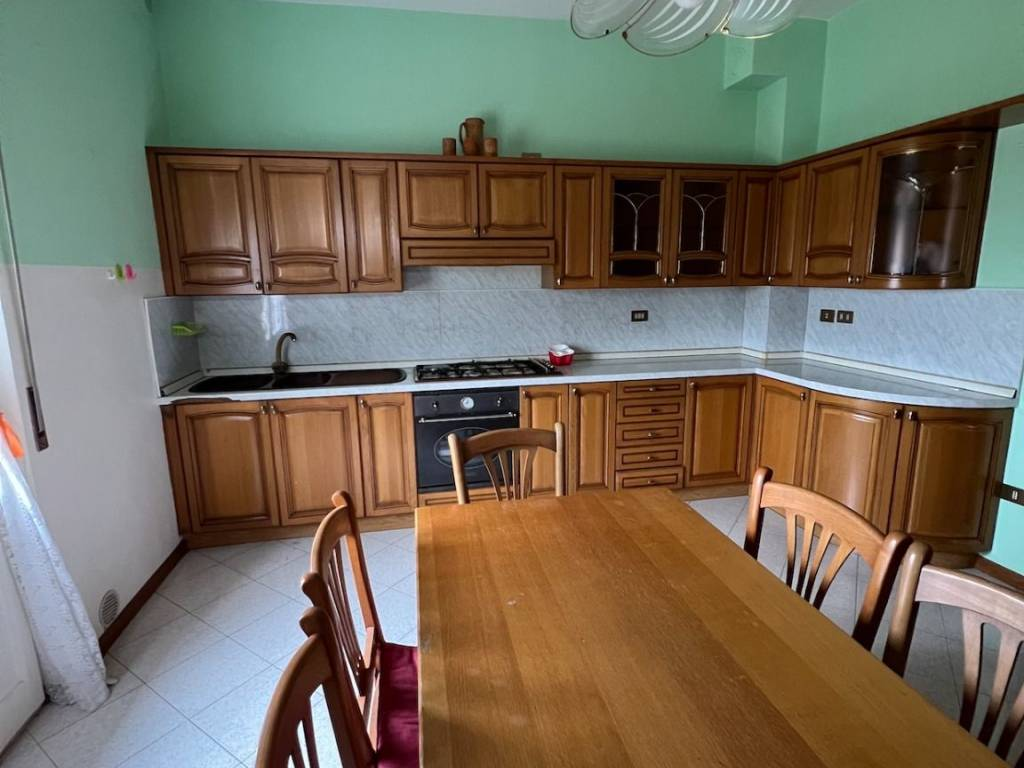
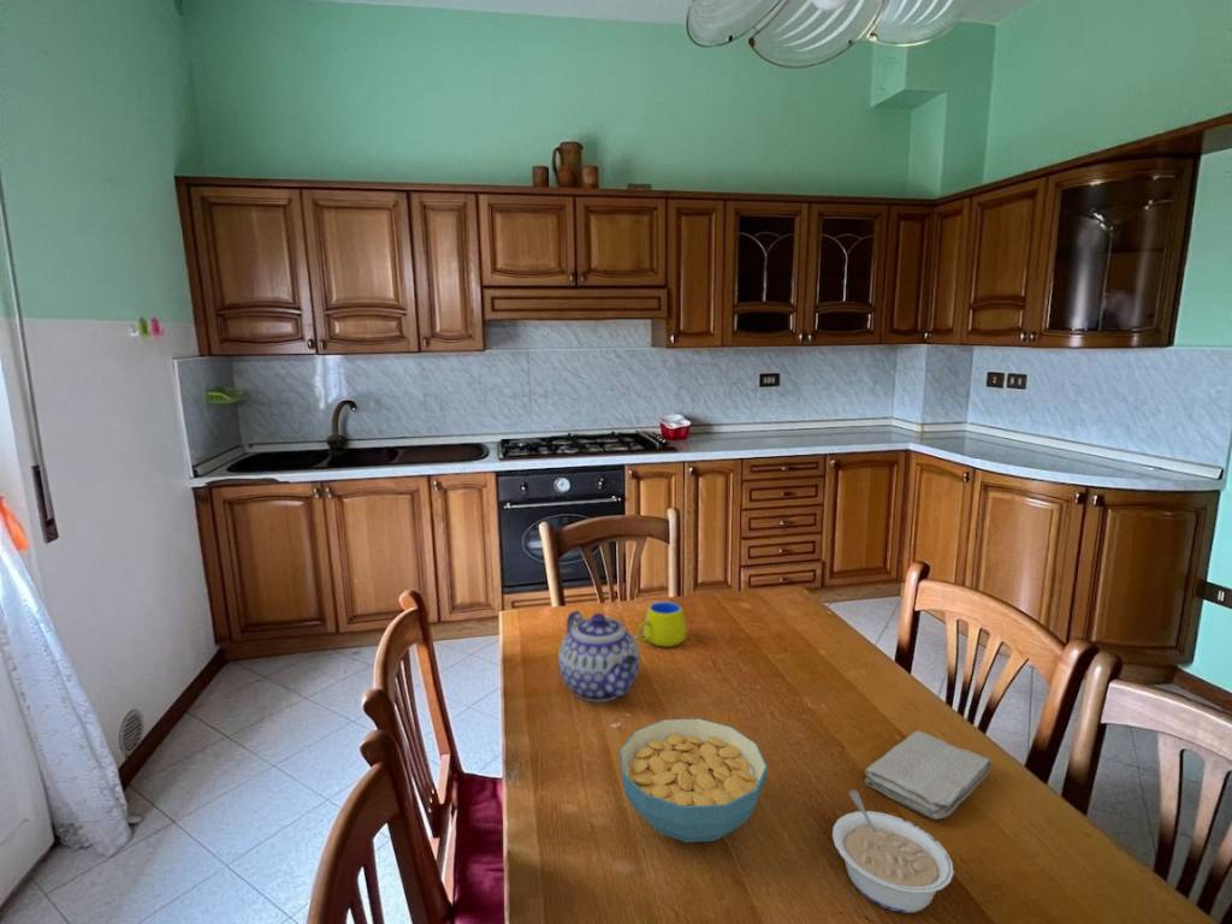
+ washcloth [863,729,993,821]
+ cereal bowl [618,717,769,843]
+ mug [634,600,687,648]
+ legume [831,788,955,914]
+ teapot [557,609,641,703]
